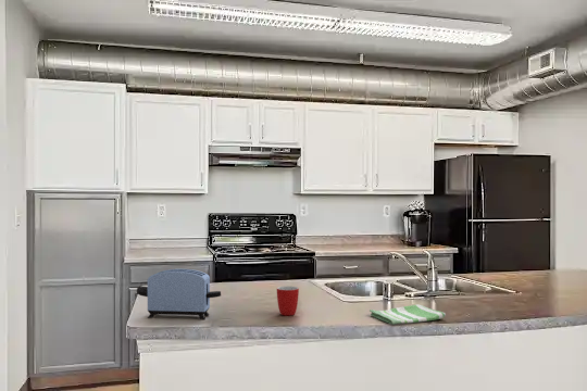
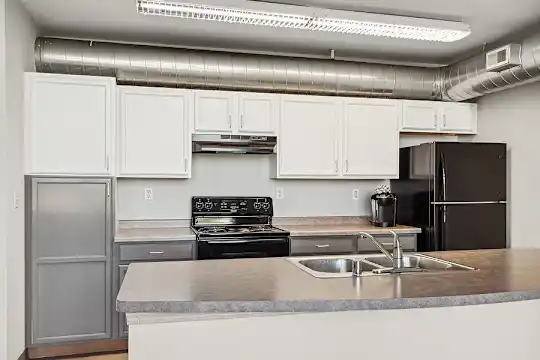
- mug [276,285,300,316]
- toaster [136,268,222,320]
- dish towel [369,303,447,326]
